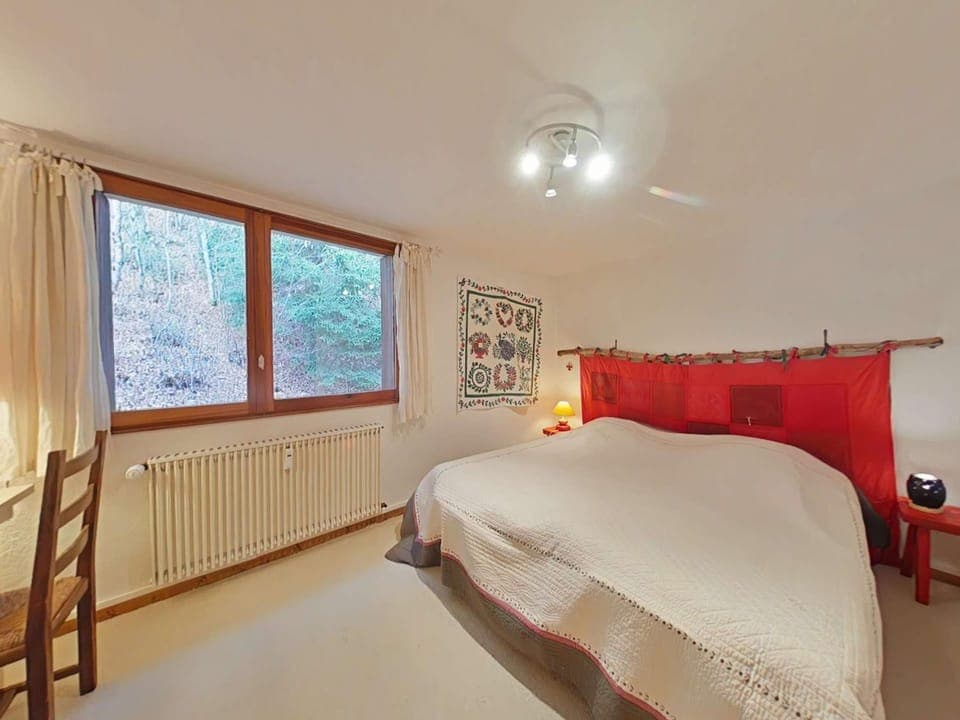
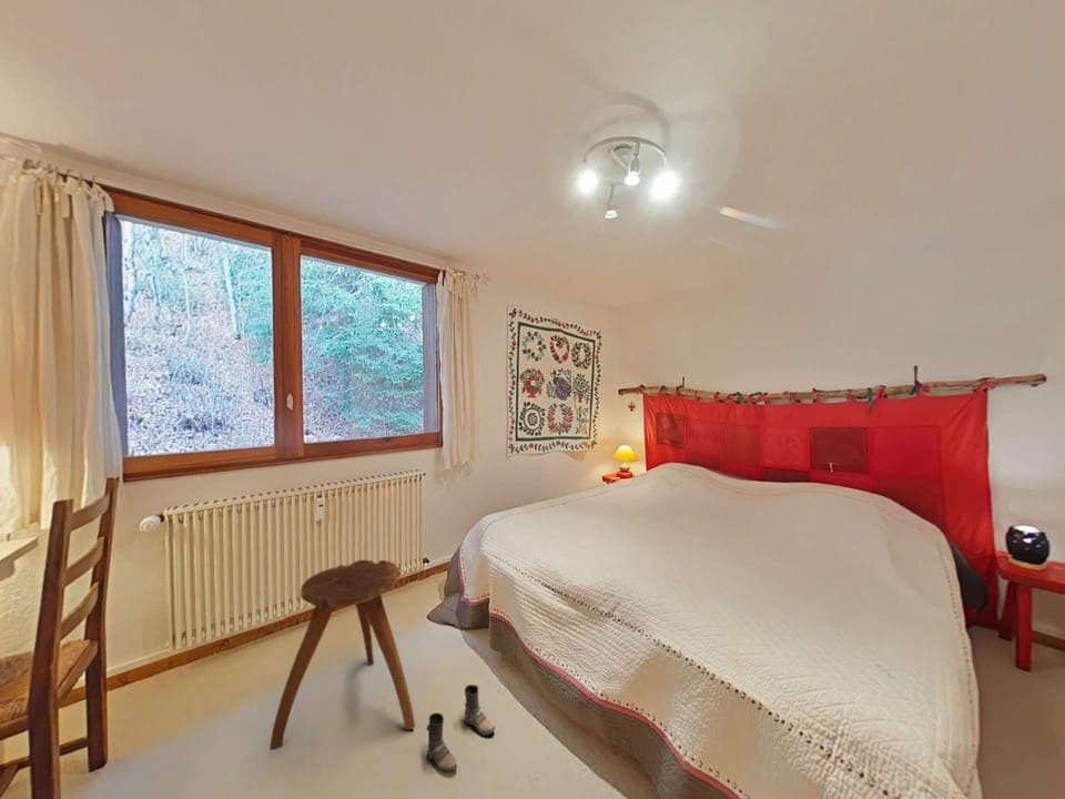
+ boots [426,684,496,775]
+ stool [268,559,416,751]
